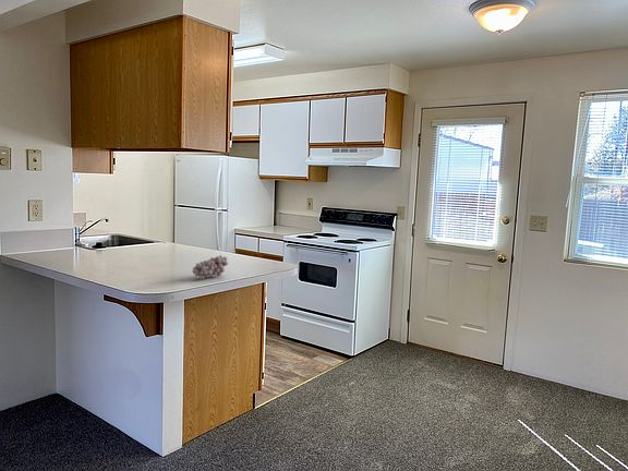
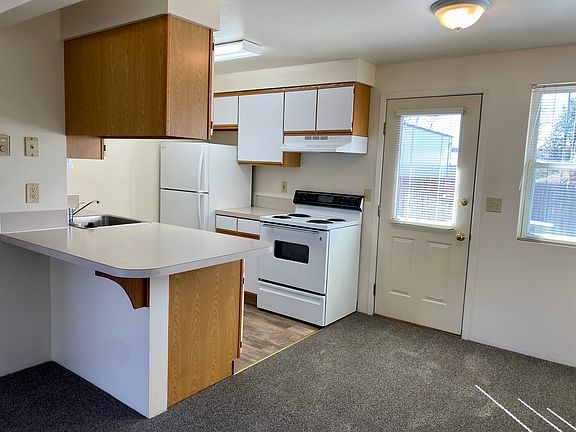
- fruit [192,254,229,280]
